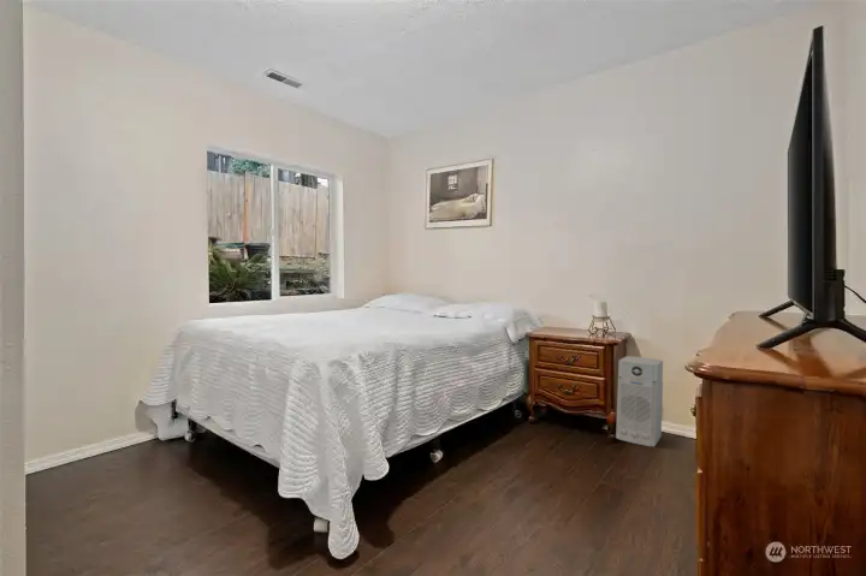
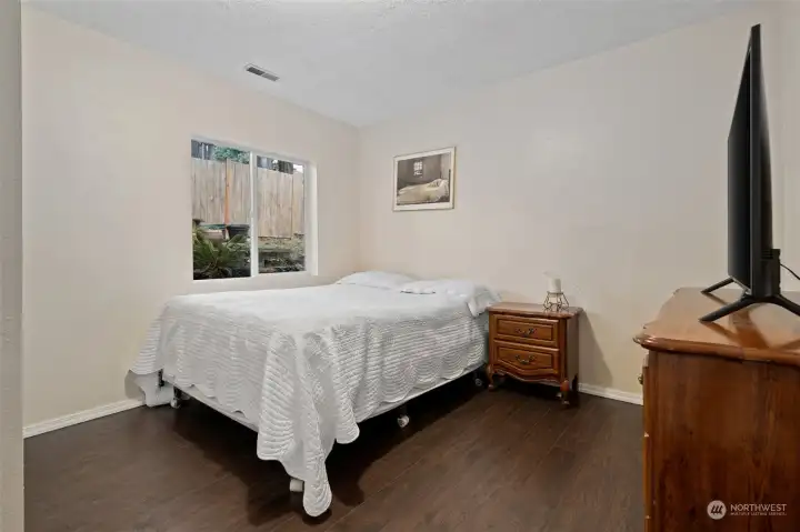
- air purifier [615,355,664,447]
